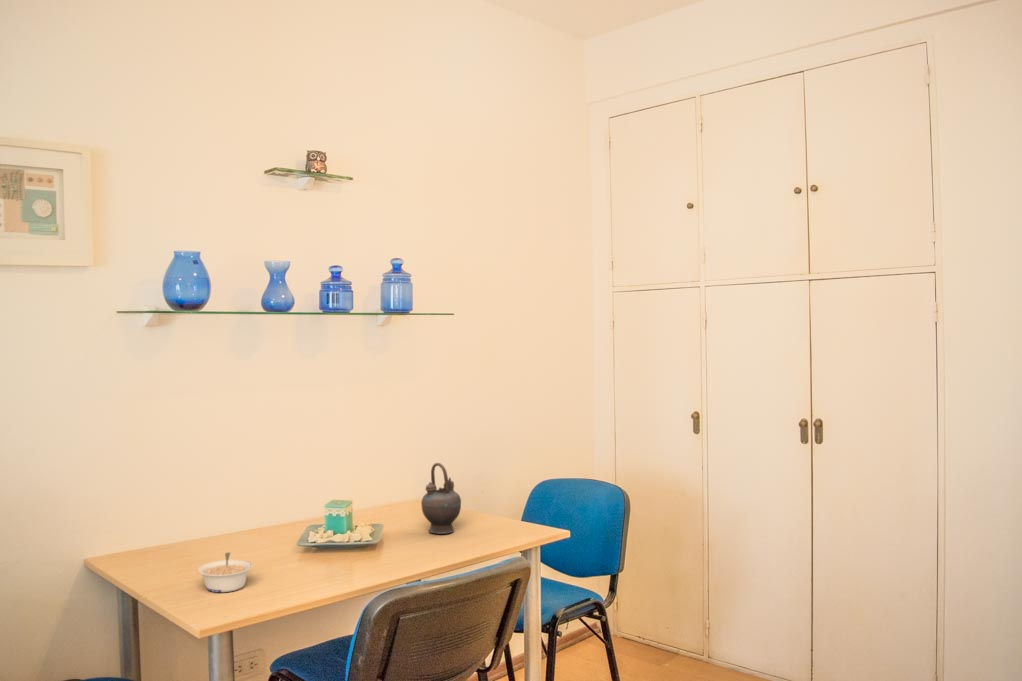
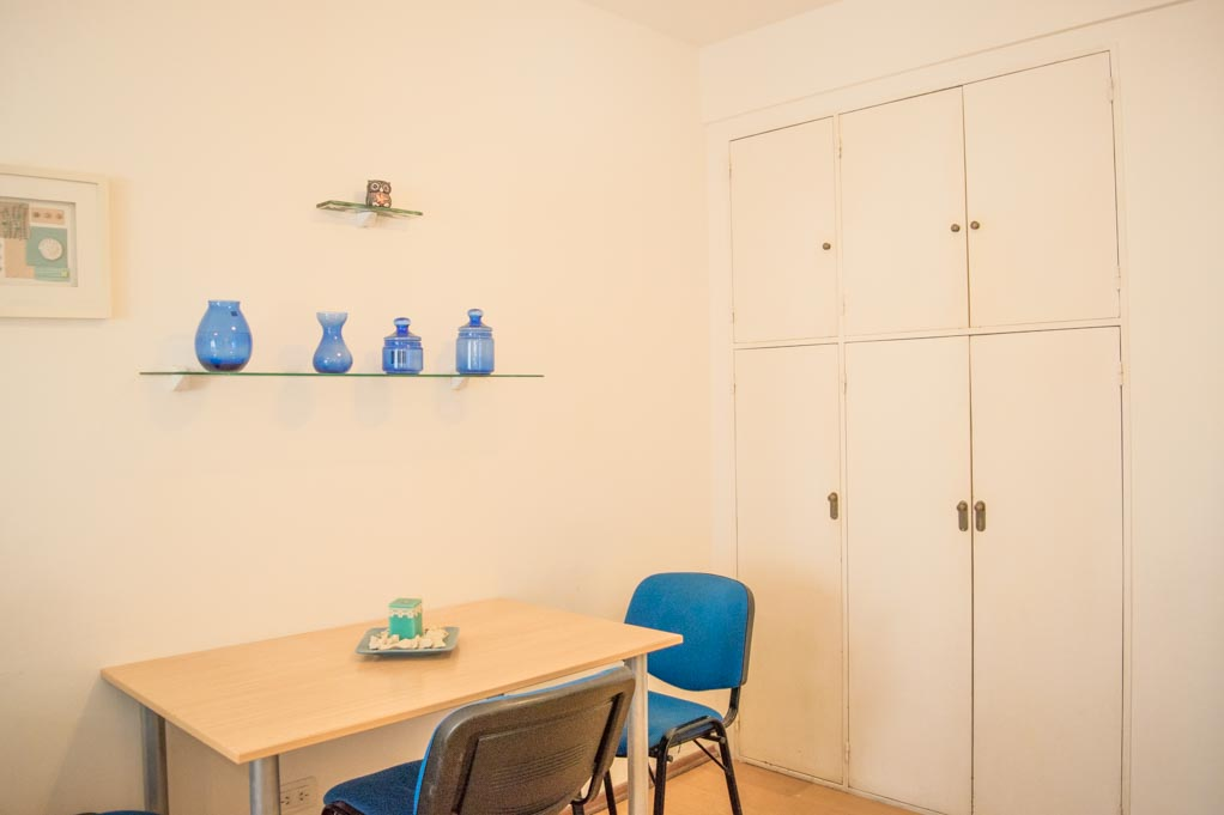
- legume [197,551,253,593]
- teapot [420,462,462,535]
